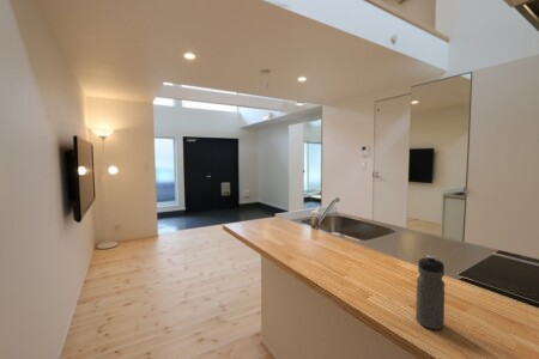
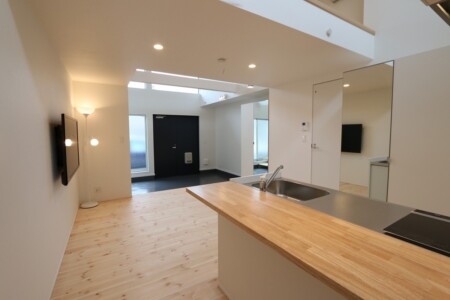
- water bottle [414,254,446,330]
